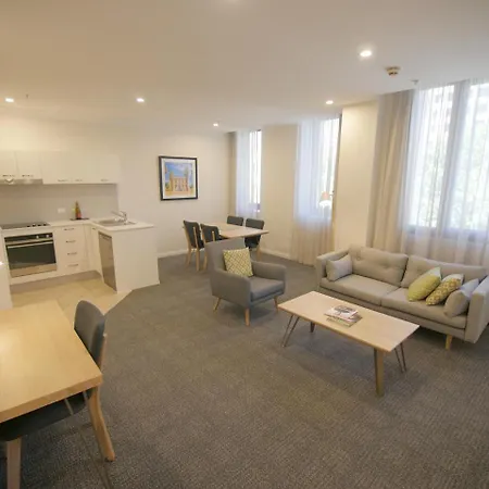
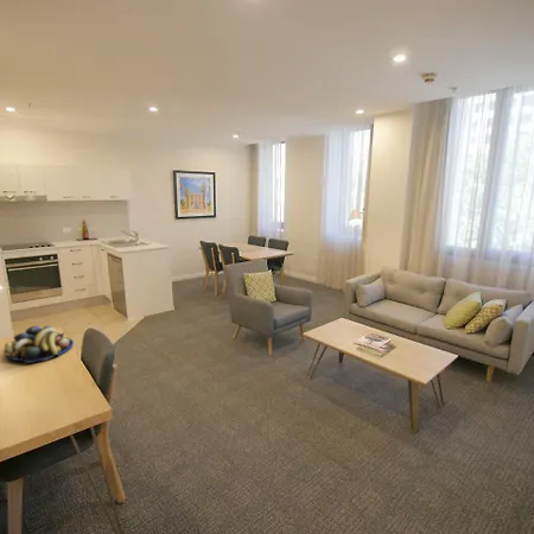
+ fruit bowl [2,325,75,364]
